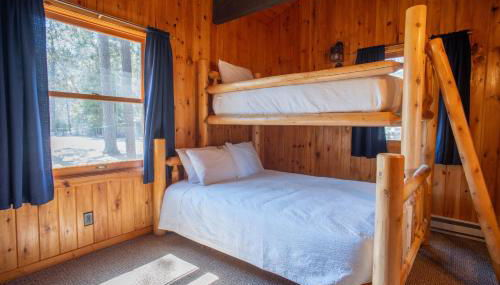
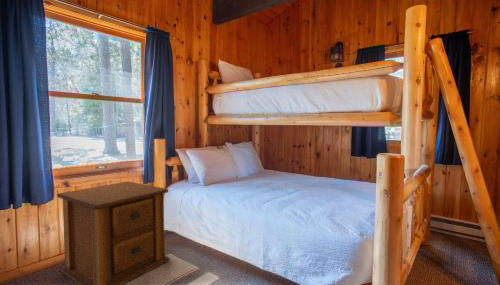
+ side table [56,180,170,285]
